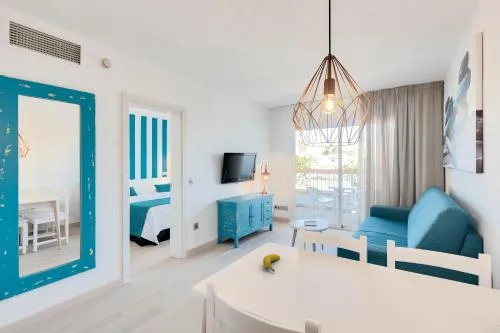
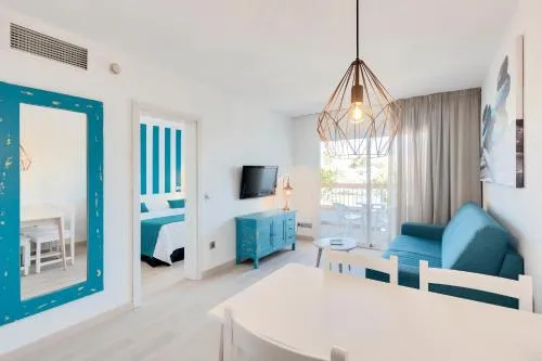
- fruit [262,253,281,273]
